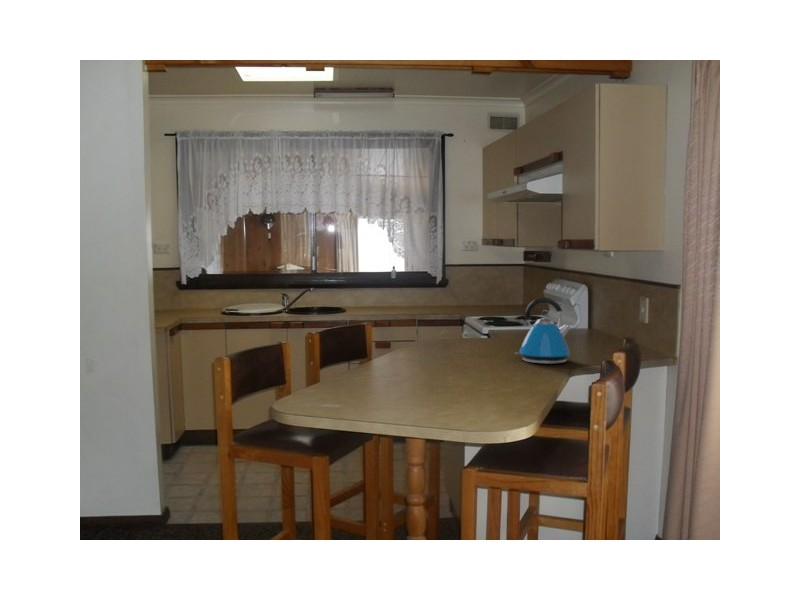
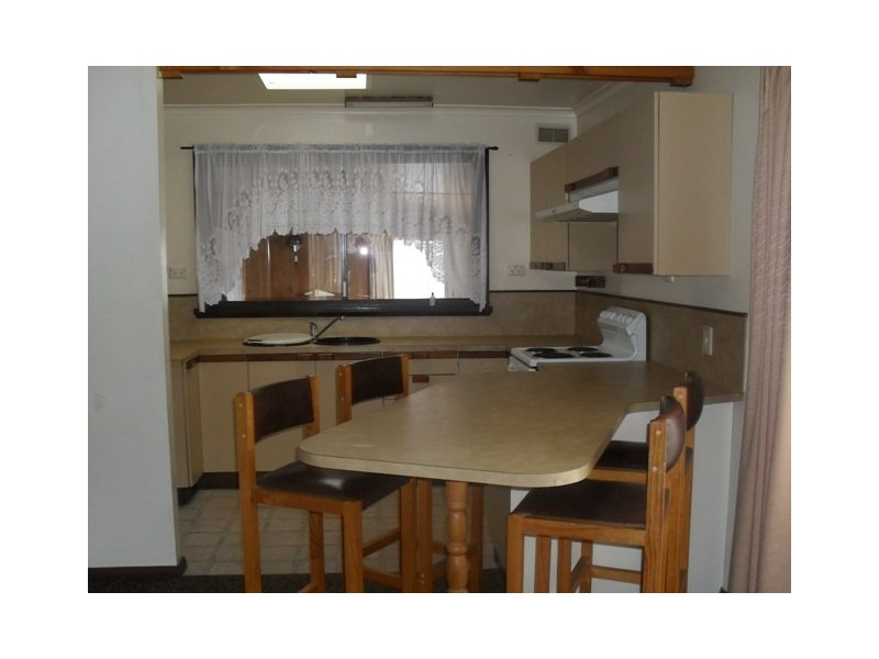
- kettle [514,297,572,365]
